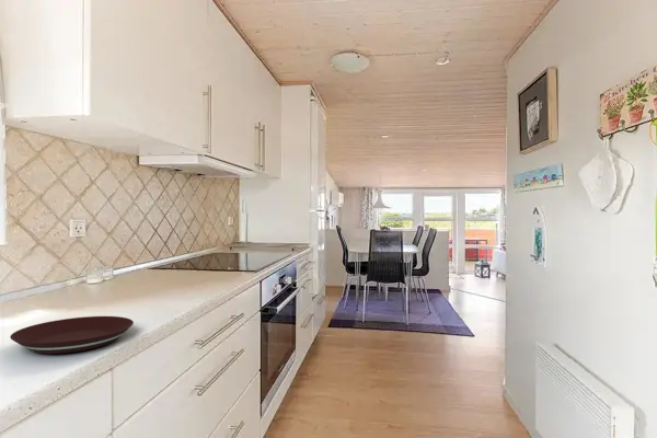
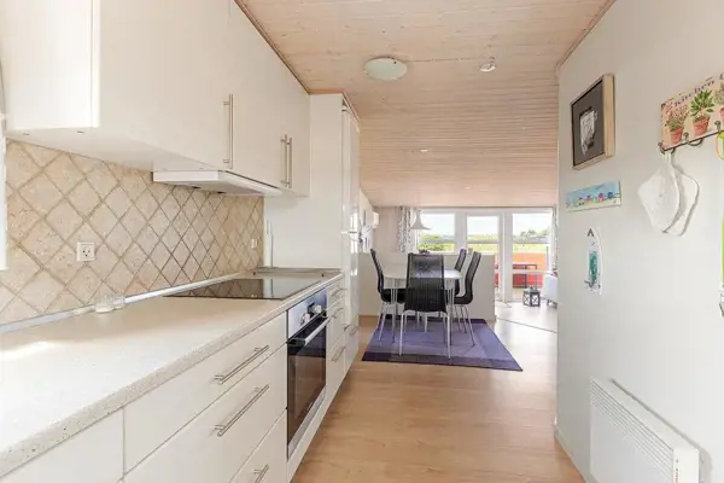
- plate [9,315,135,355]
